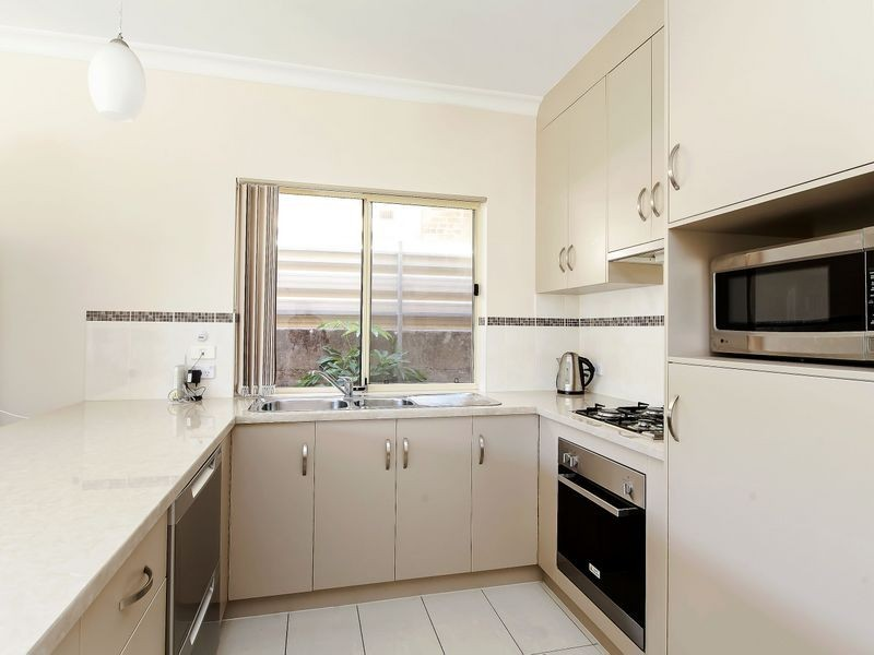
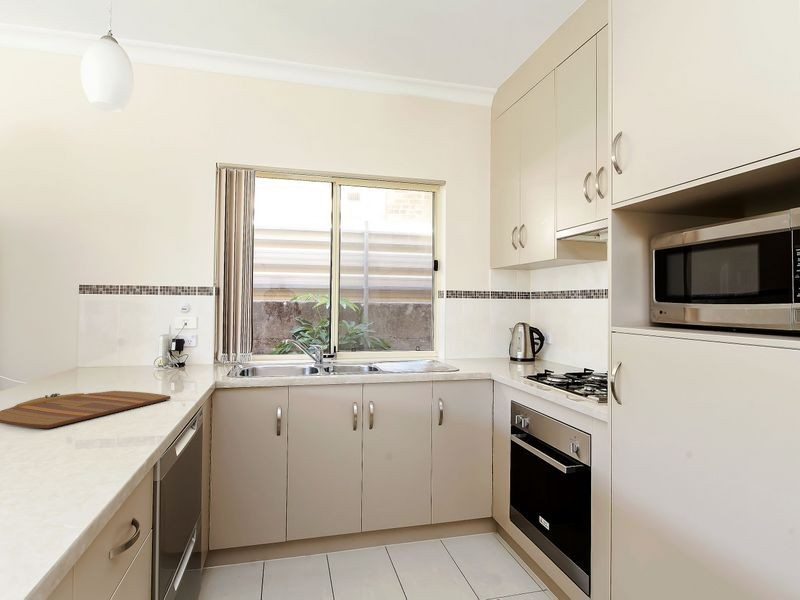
+ cutting board [0,390,172,429]
